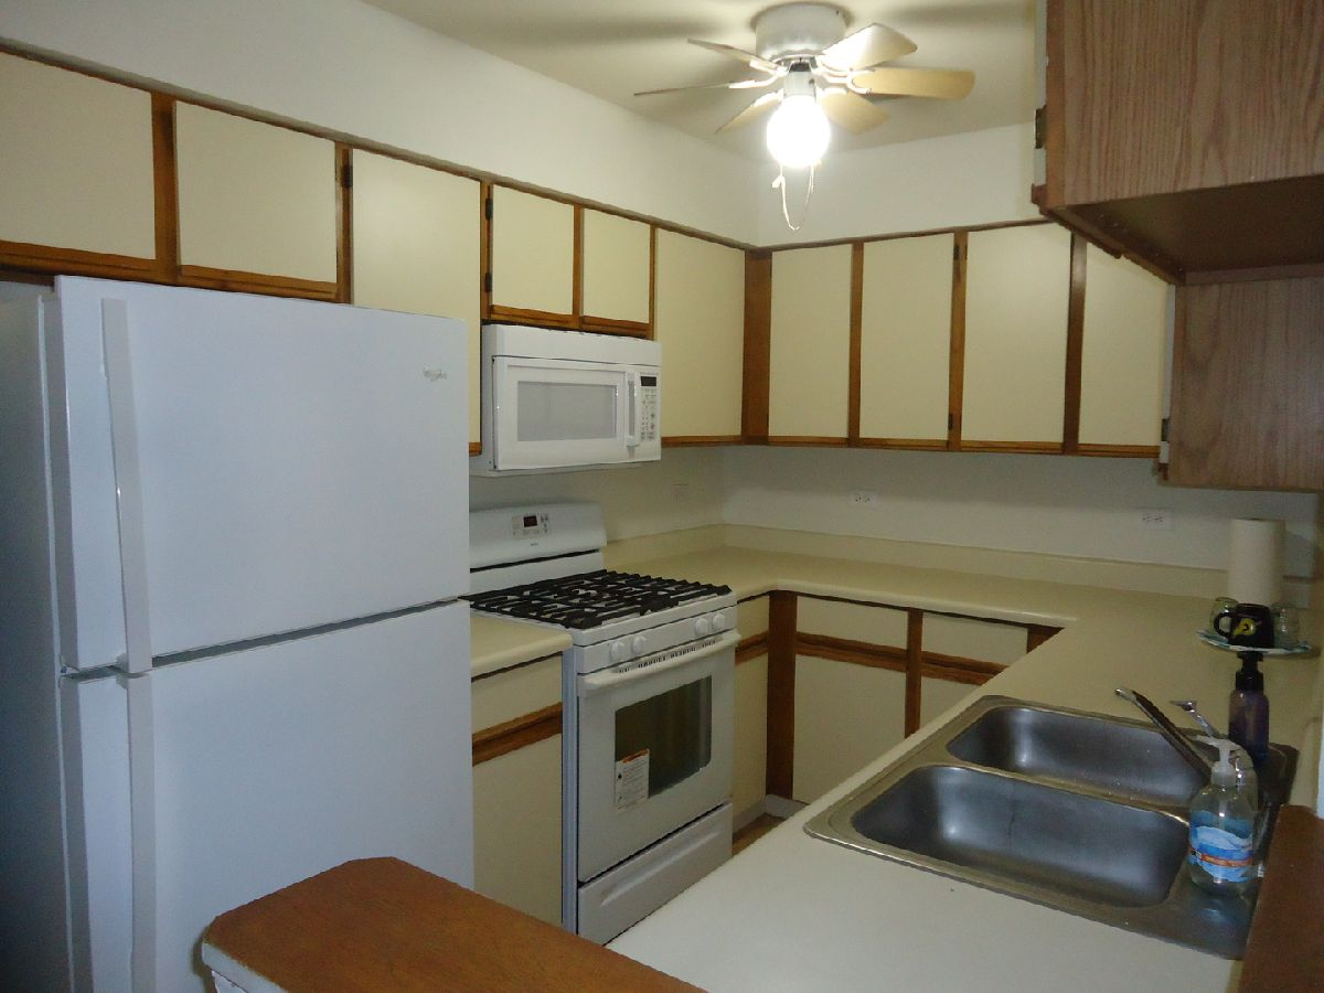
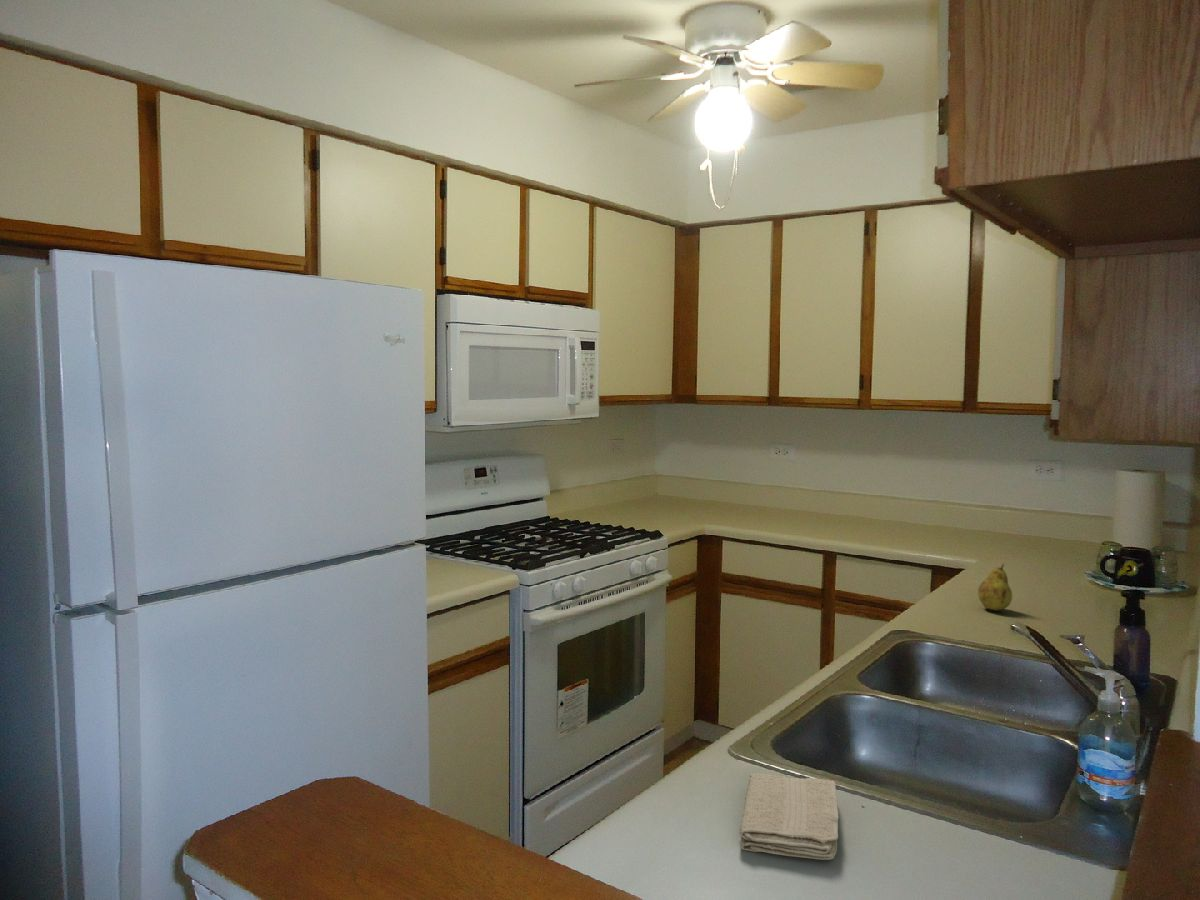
+ fruit [977,563,1013,612]
+ washcloth [739,772,840,861]
